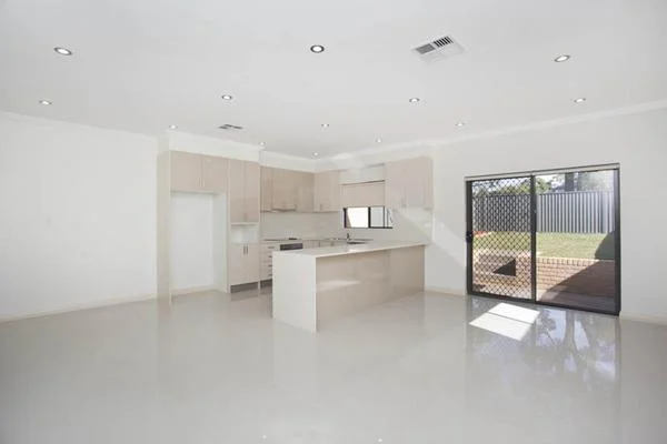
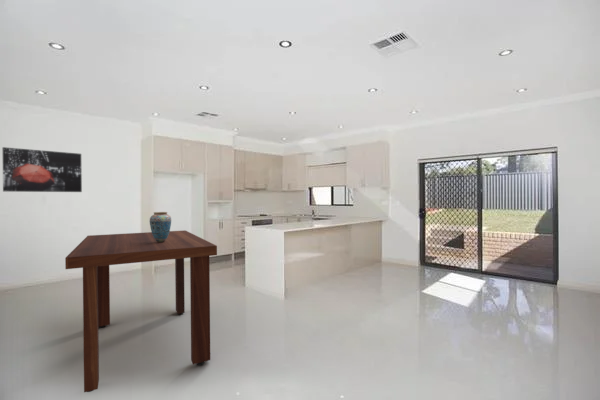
+ dining table [64,229,218,393]
+ wall art [2,146,83,193]
+ vase [149,211,172,243]
